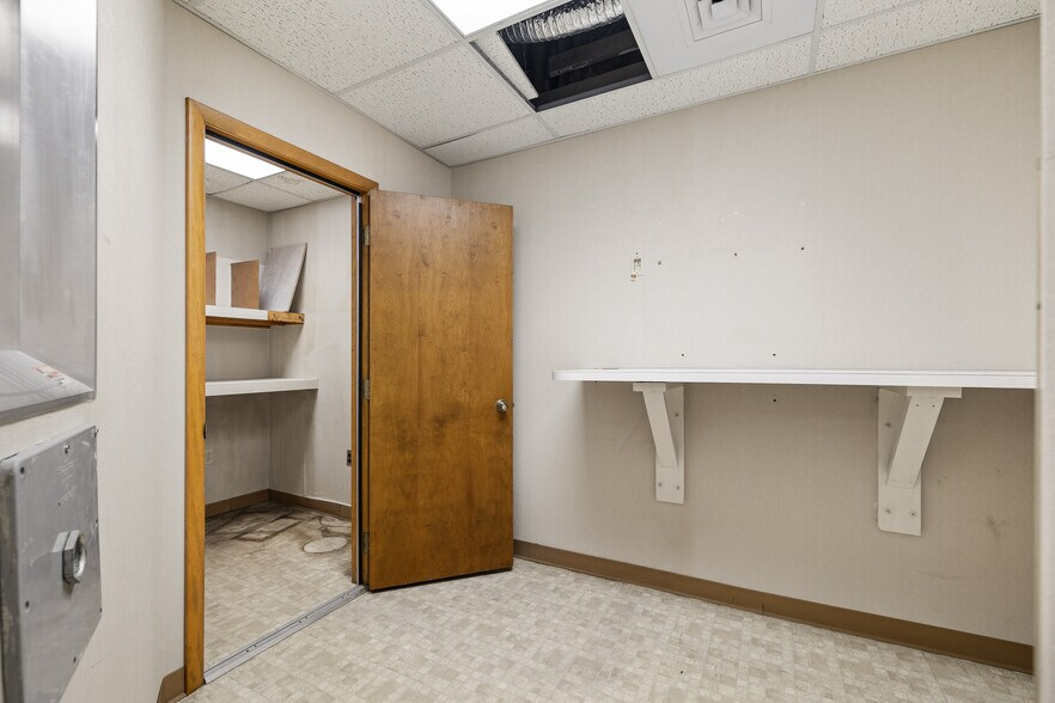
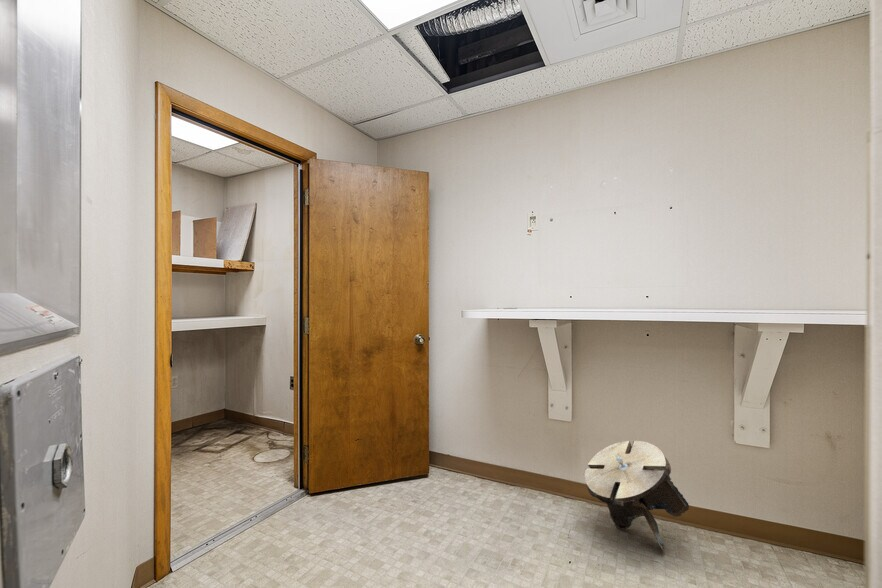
+ stool [582,440,690,552]
